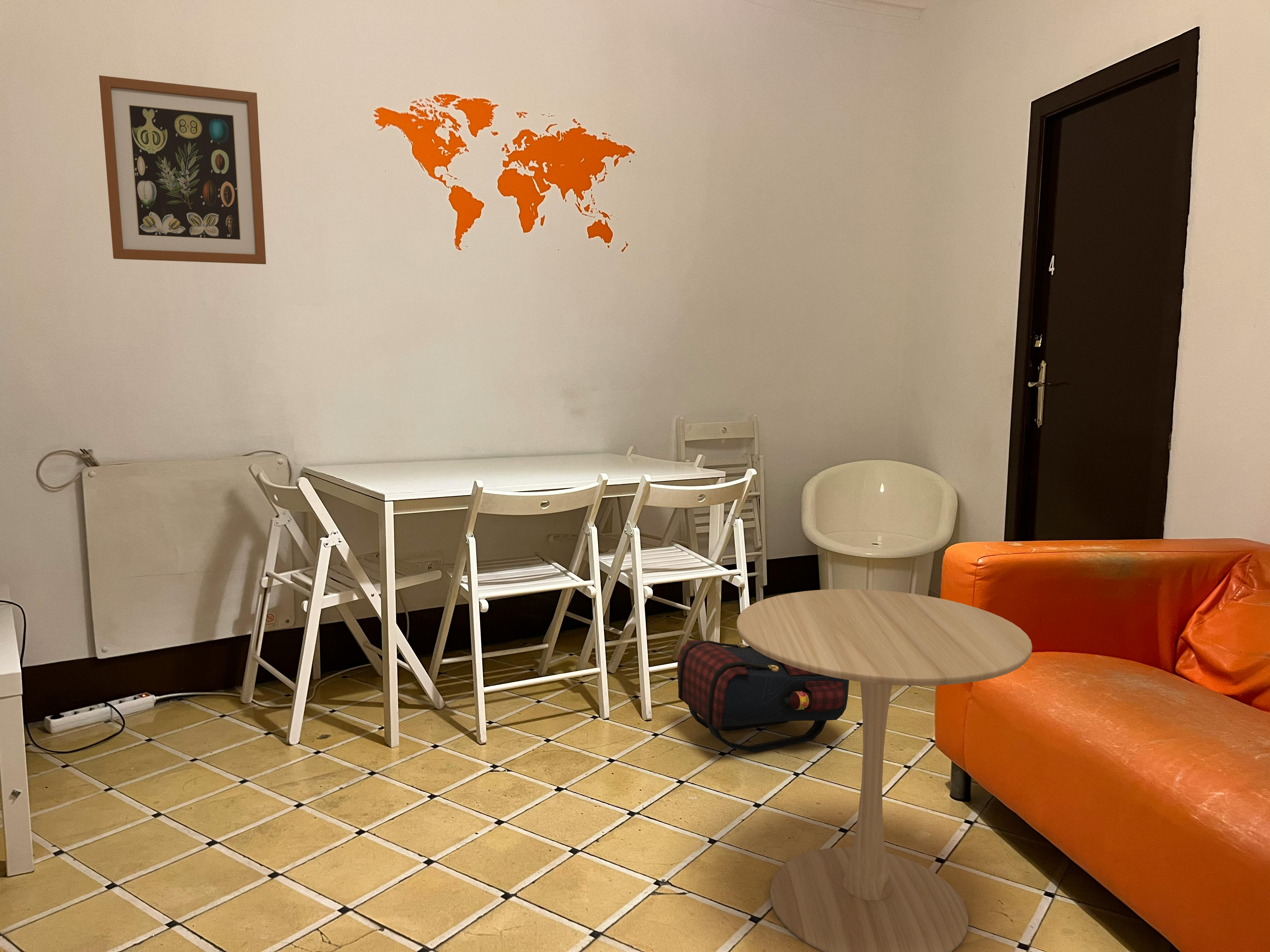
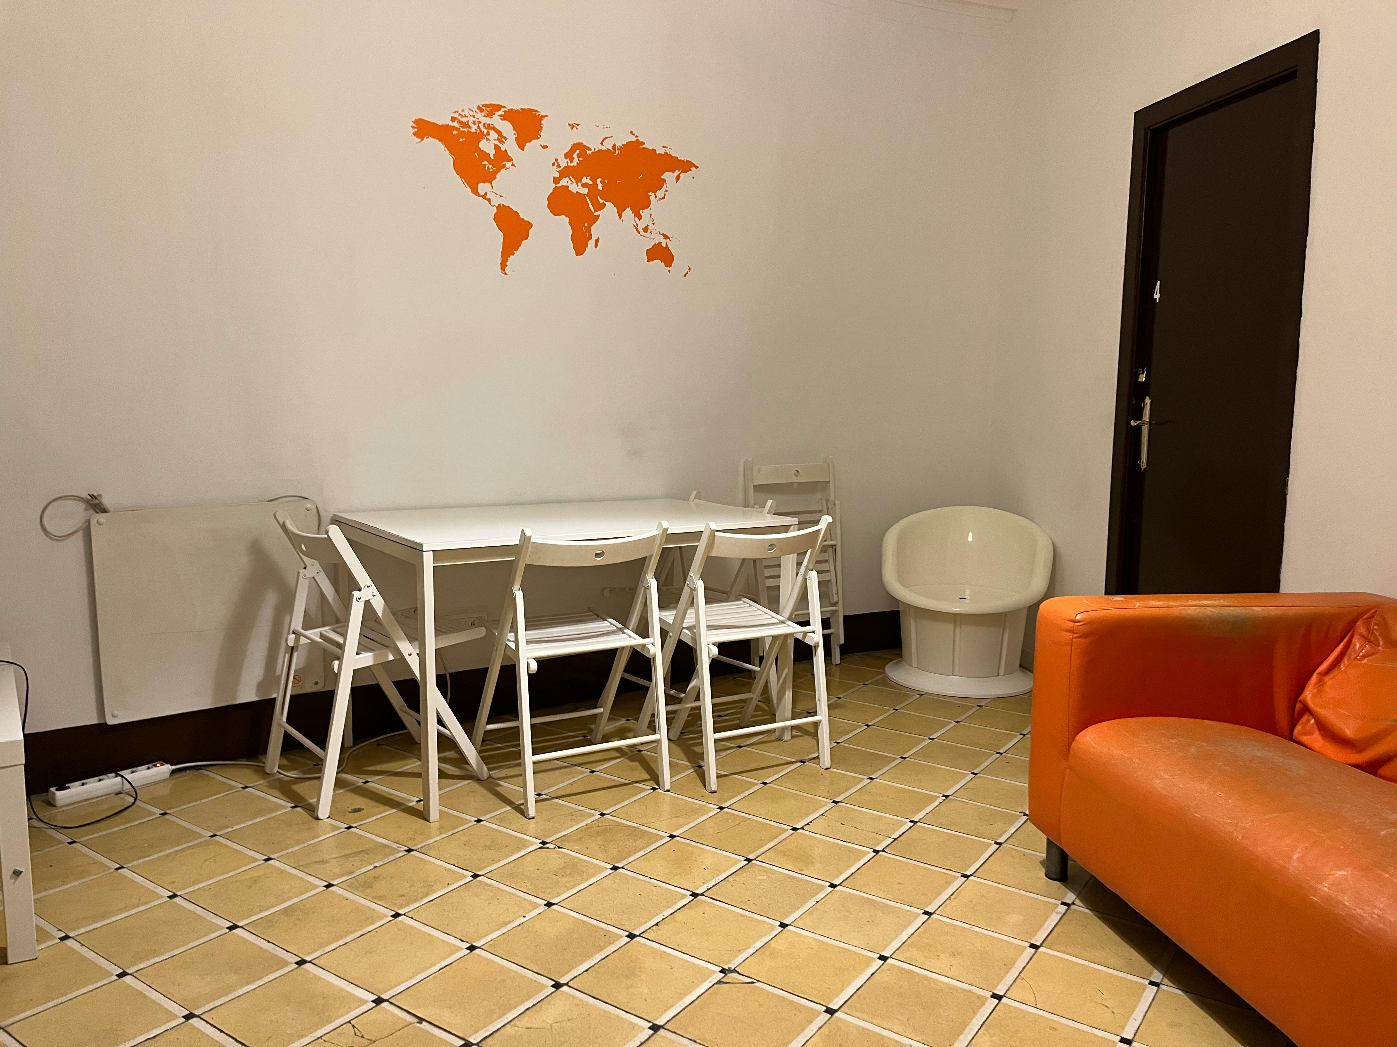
- side table [736,589,1033,952]
- wall art [99,75,266,265]
- satchel [677,640,850,753]
